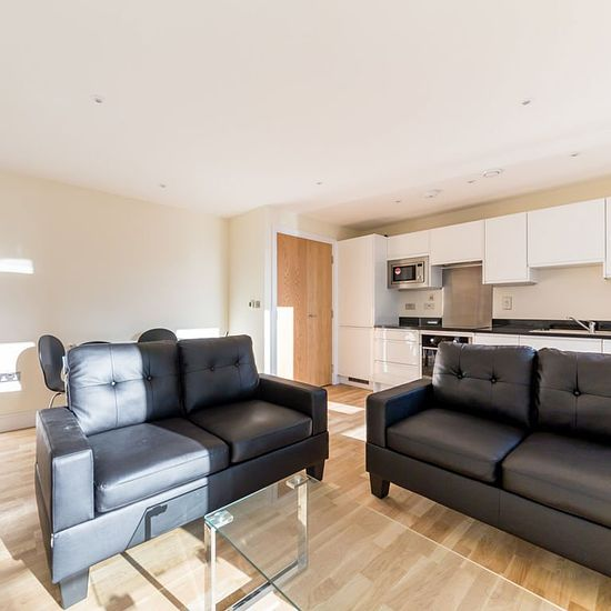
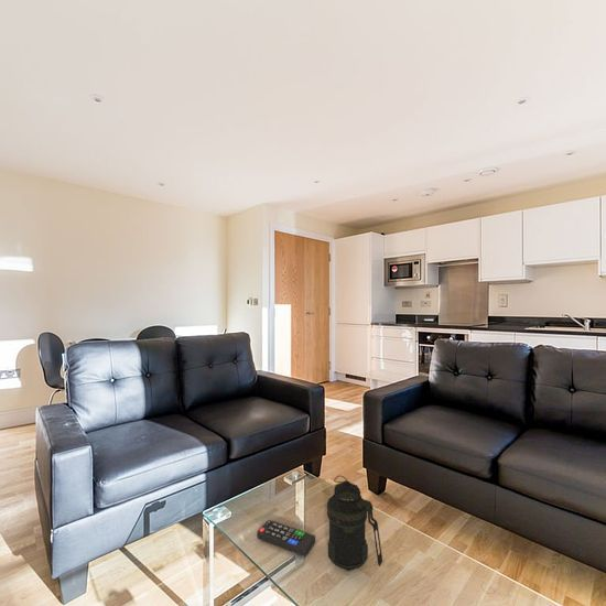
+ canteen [326,475,383,572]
+ remote control [256,519,316,558]
